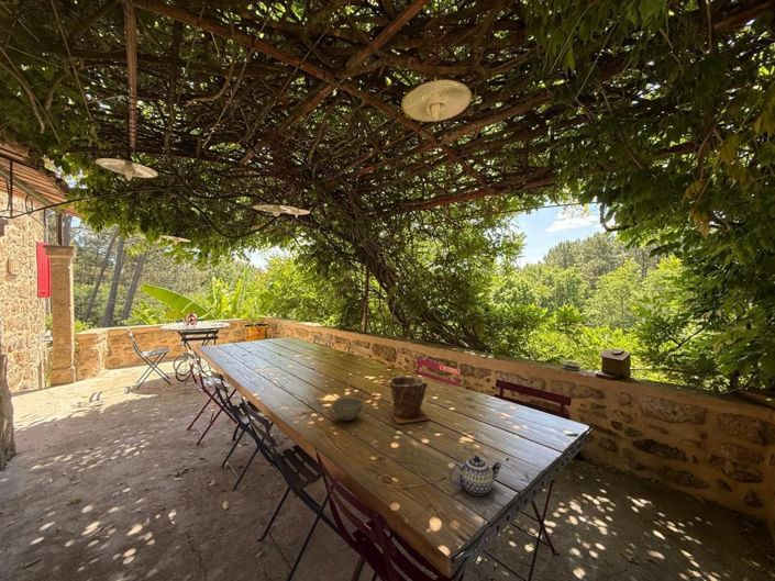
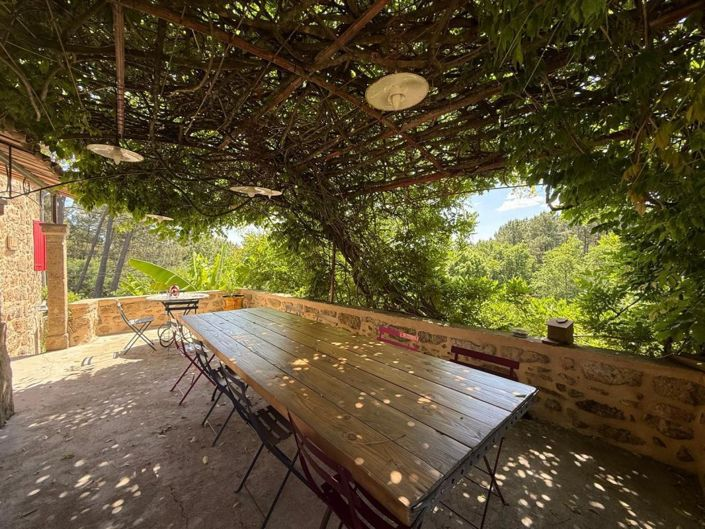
- teapot [449,455,502,496]
- bowl [332,396,364,422]
- plant pot [386,375,432,425]
